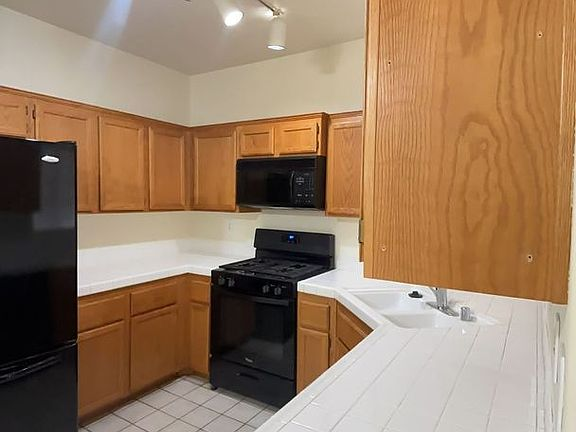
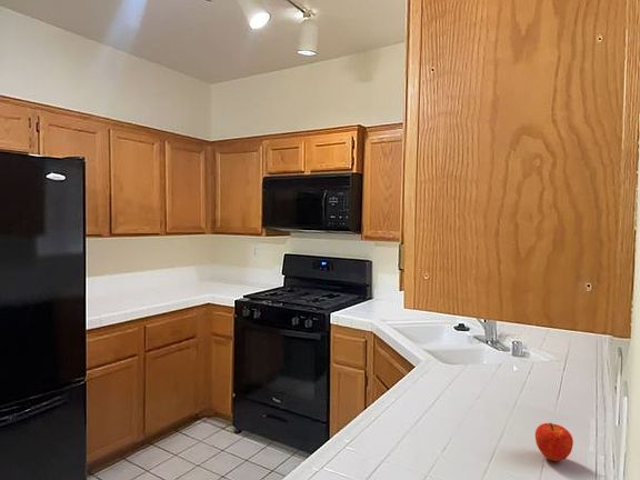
+ fruit [534,422,574,462]
